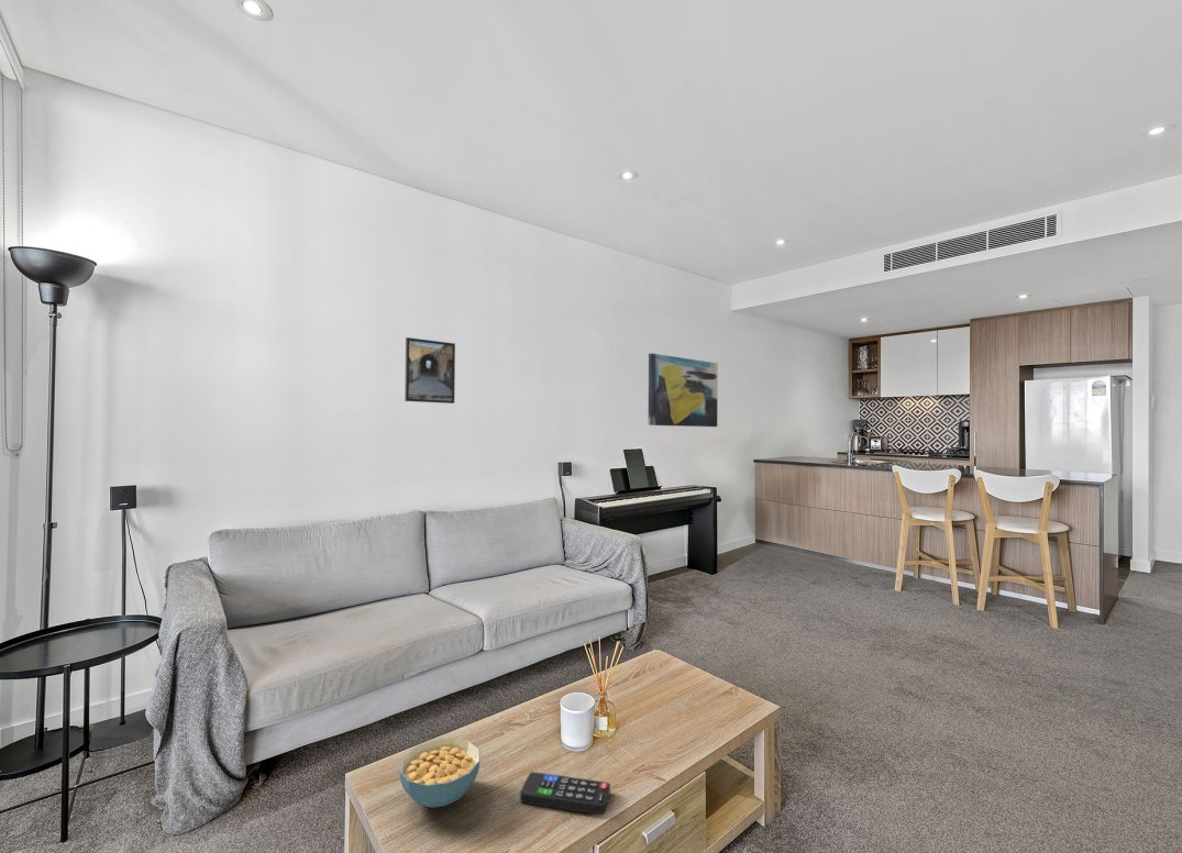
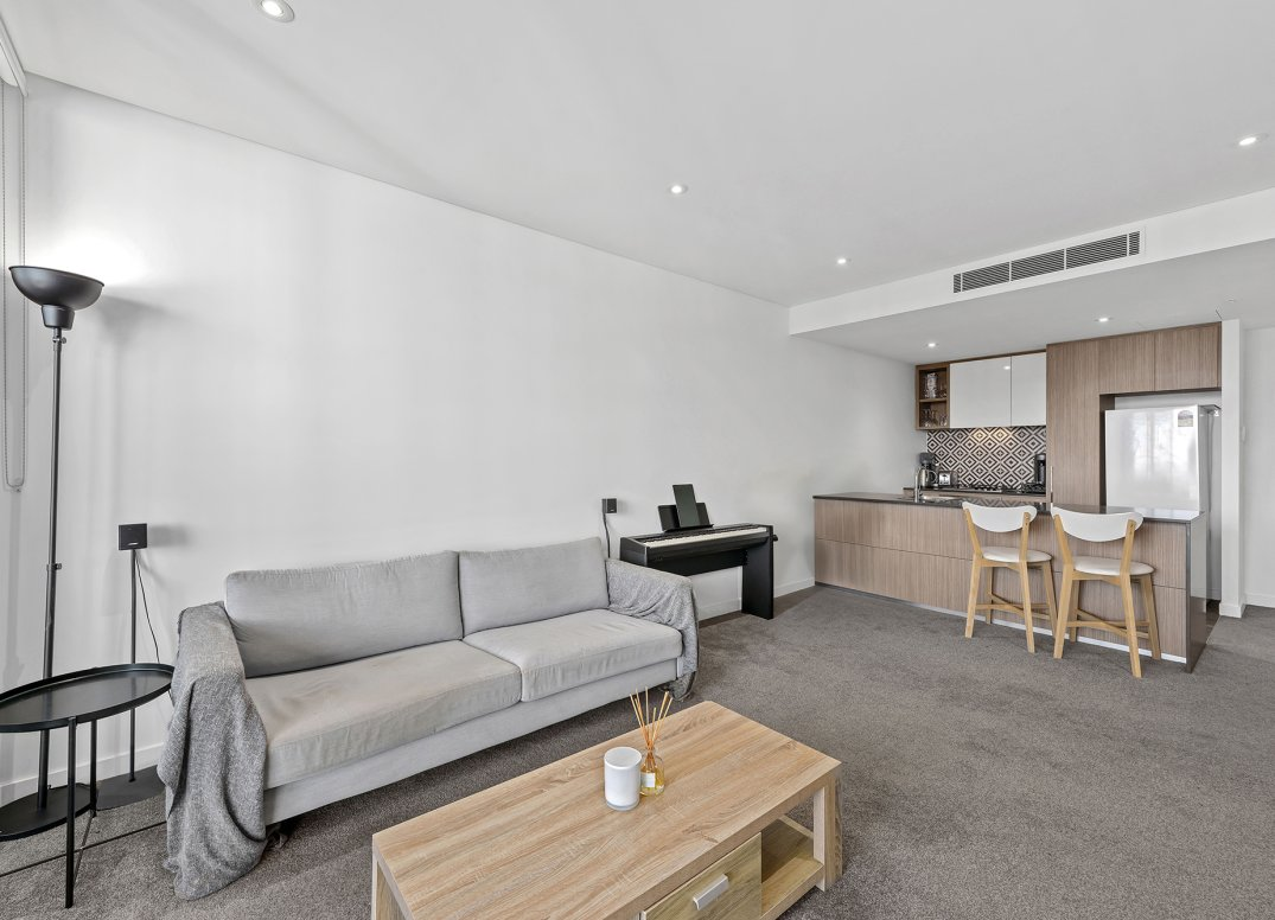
- wall art [648,353,719,428]
- cereal bowl [398,736,480,809]
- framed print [404,336,456,405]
- remote control [519,772,611,816]
